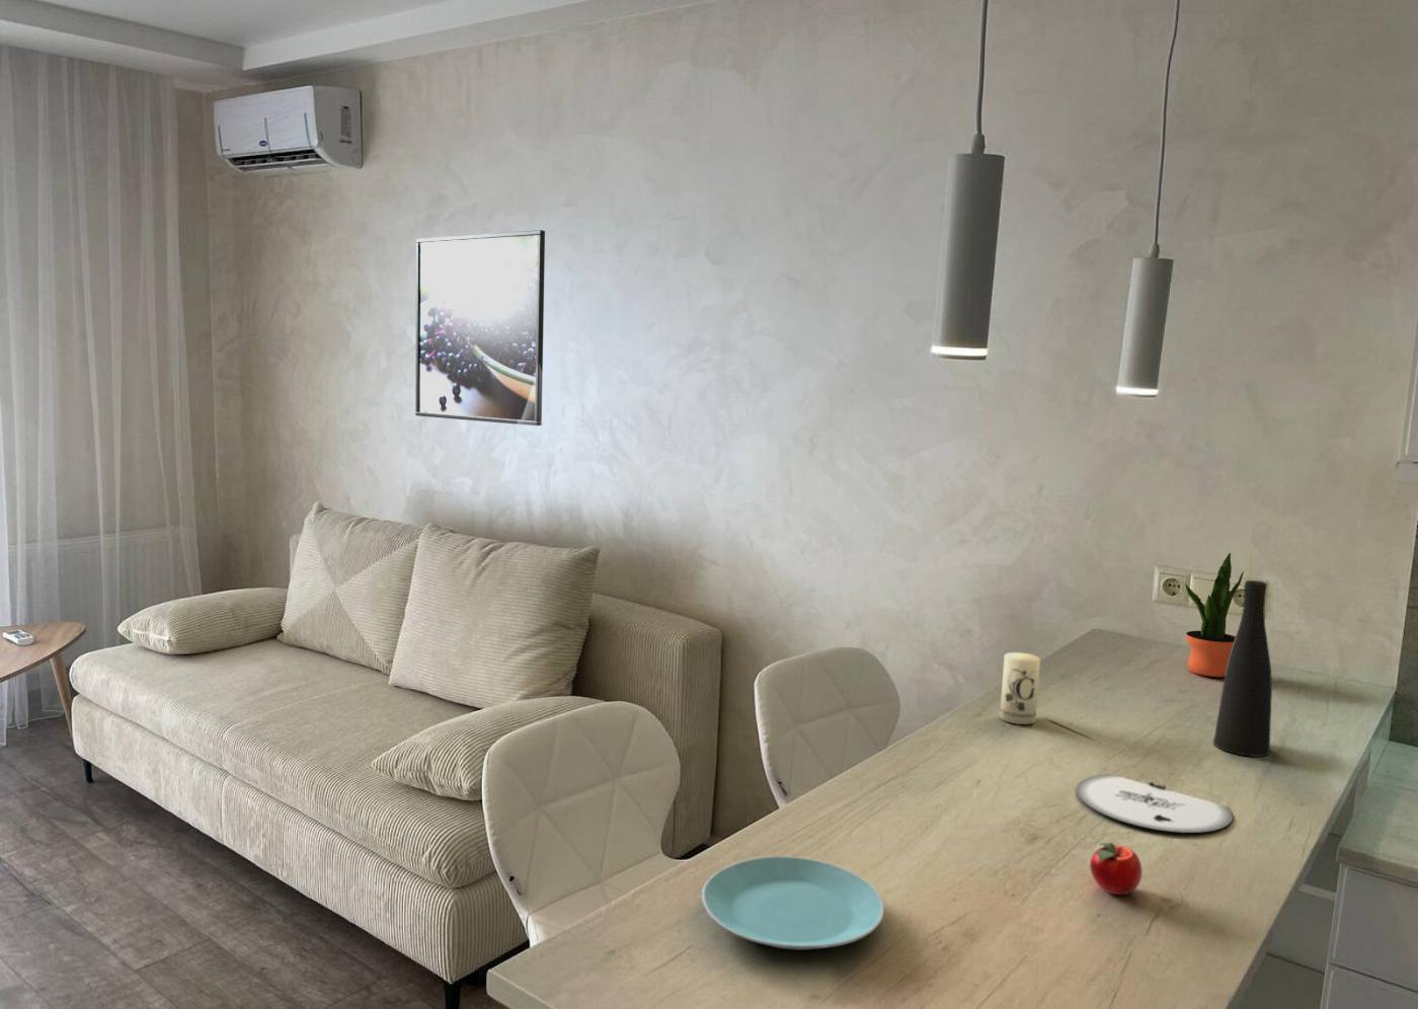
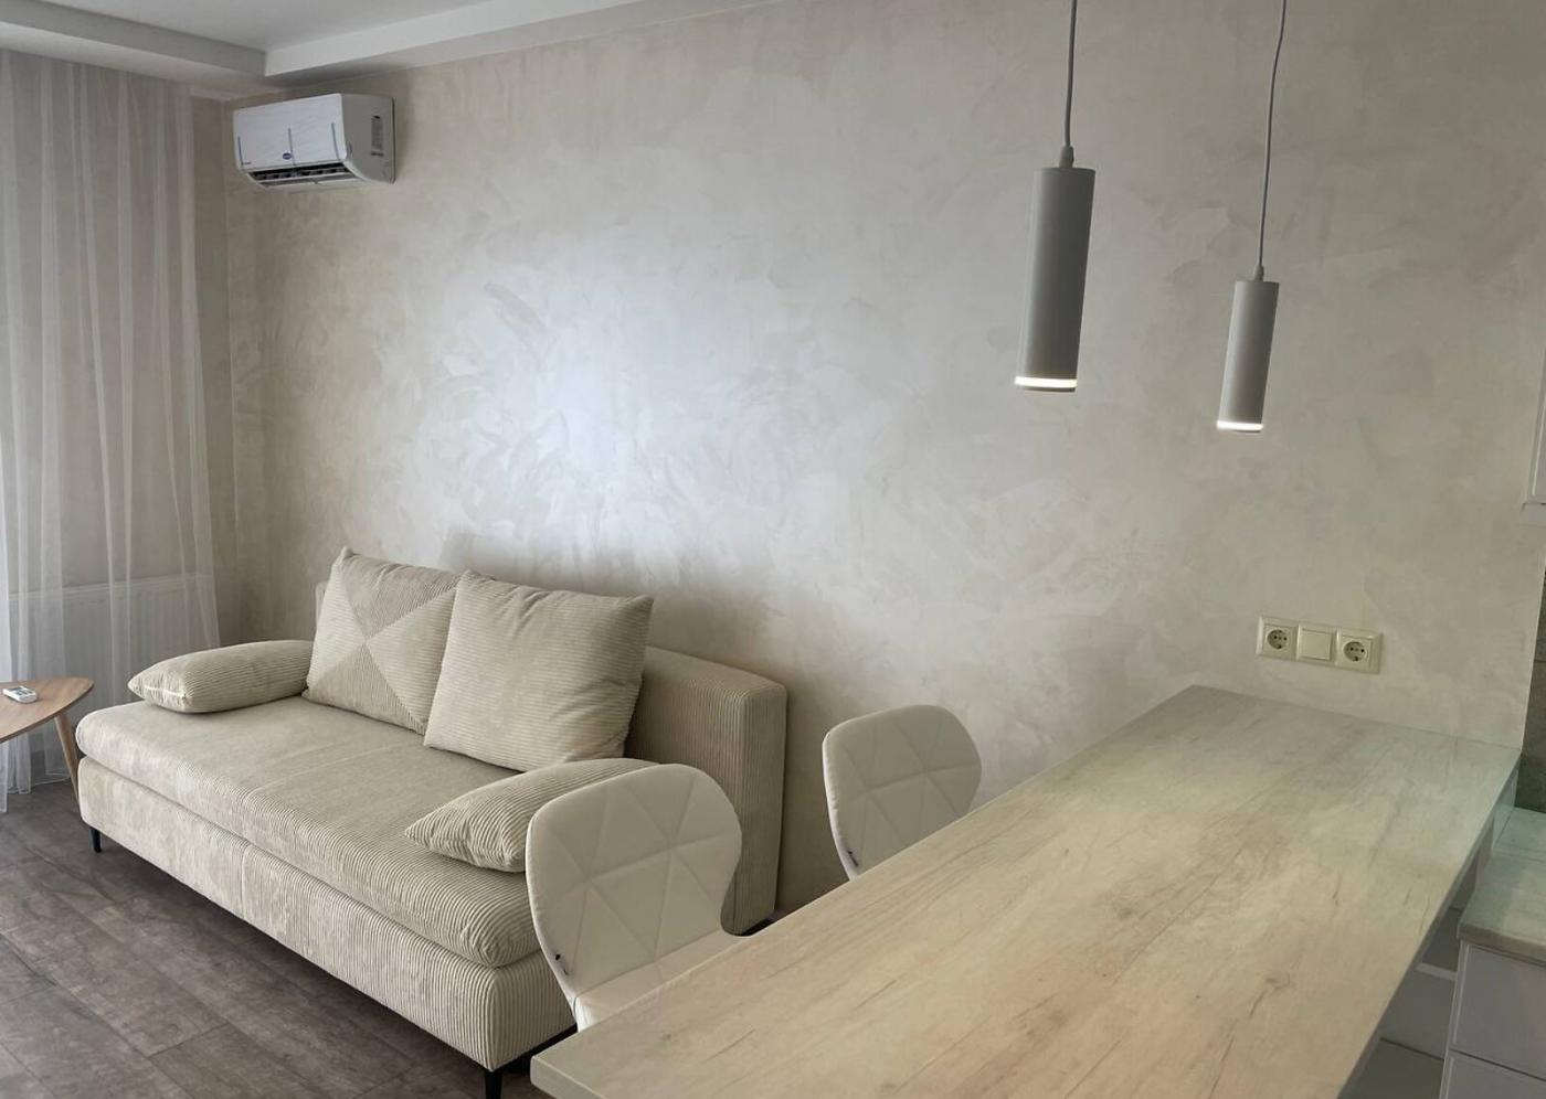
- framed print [414,229,546,427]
- candle [999,652,1041,725]
- plate [1074,773,1234,834]
- potted plant [1184,553,1244,678]
- apple [1088,841,1144,895]
- vase [1213,580,1273,758]
- plate [701,855,885,951]
